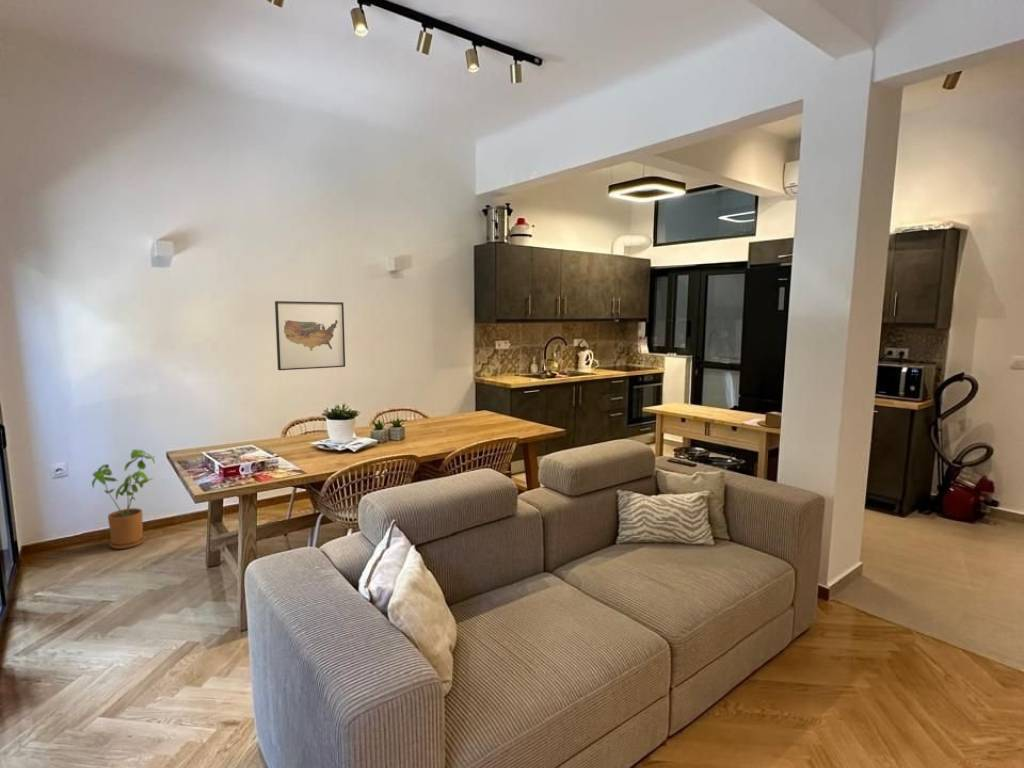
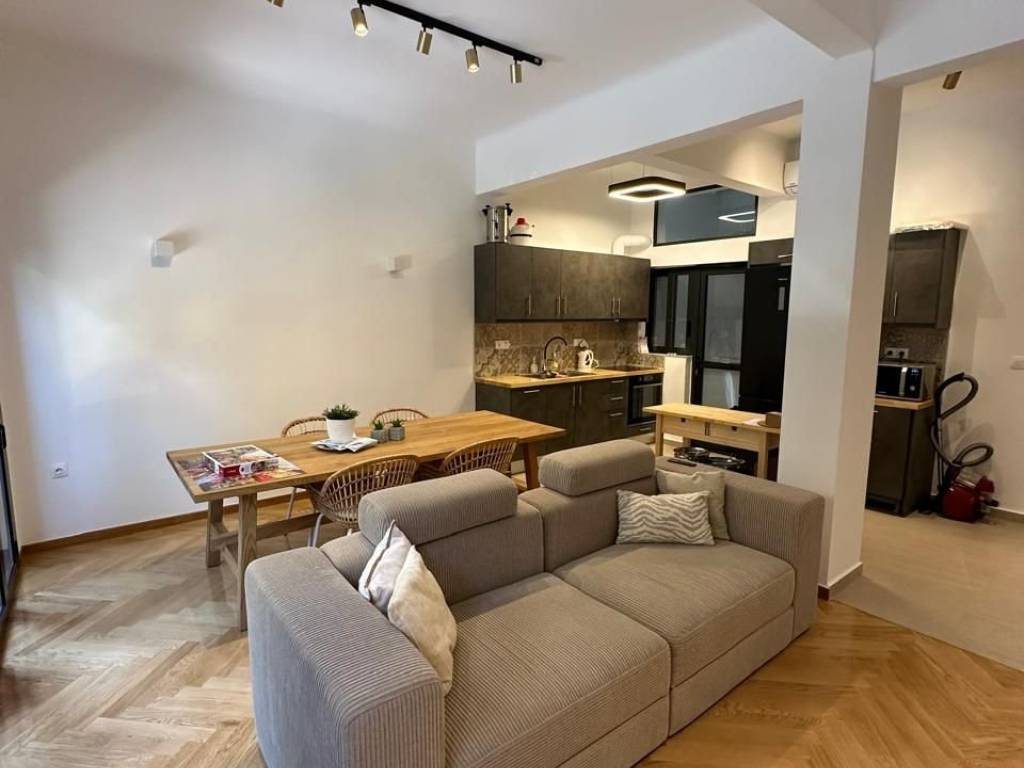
- house plant [91,448,156,550]
- wall art [274,300,346,371]
